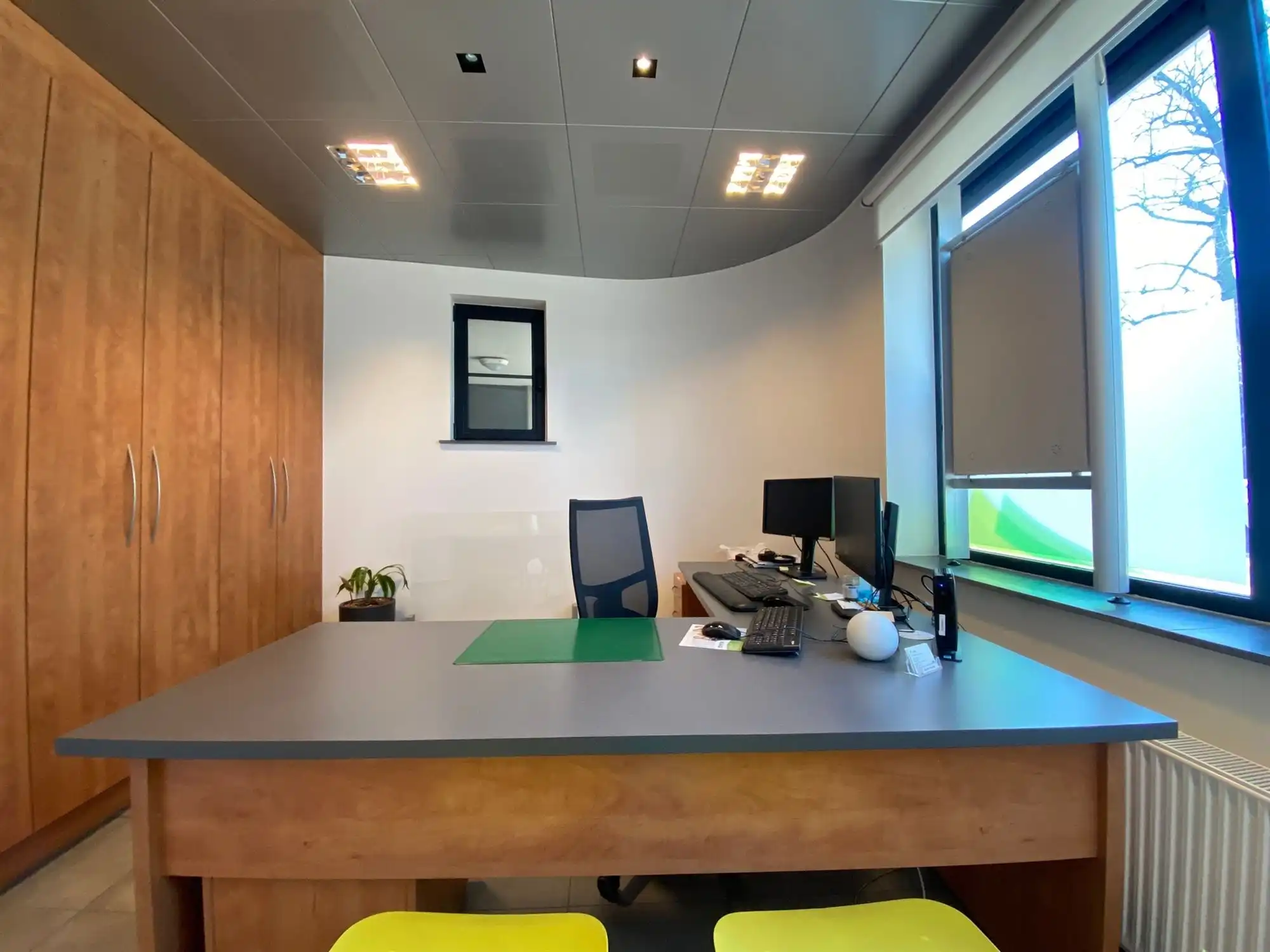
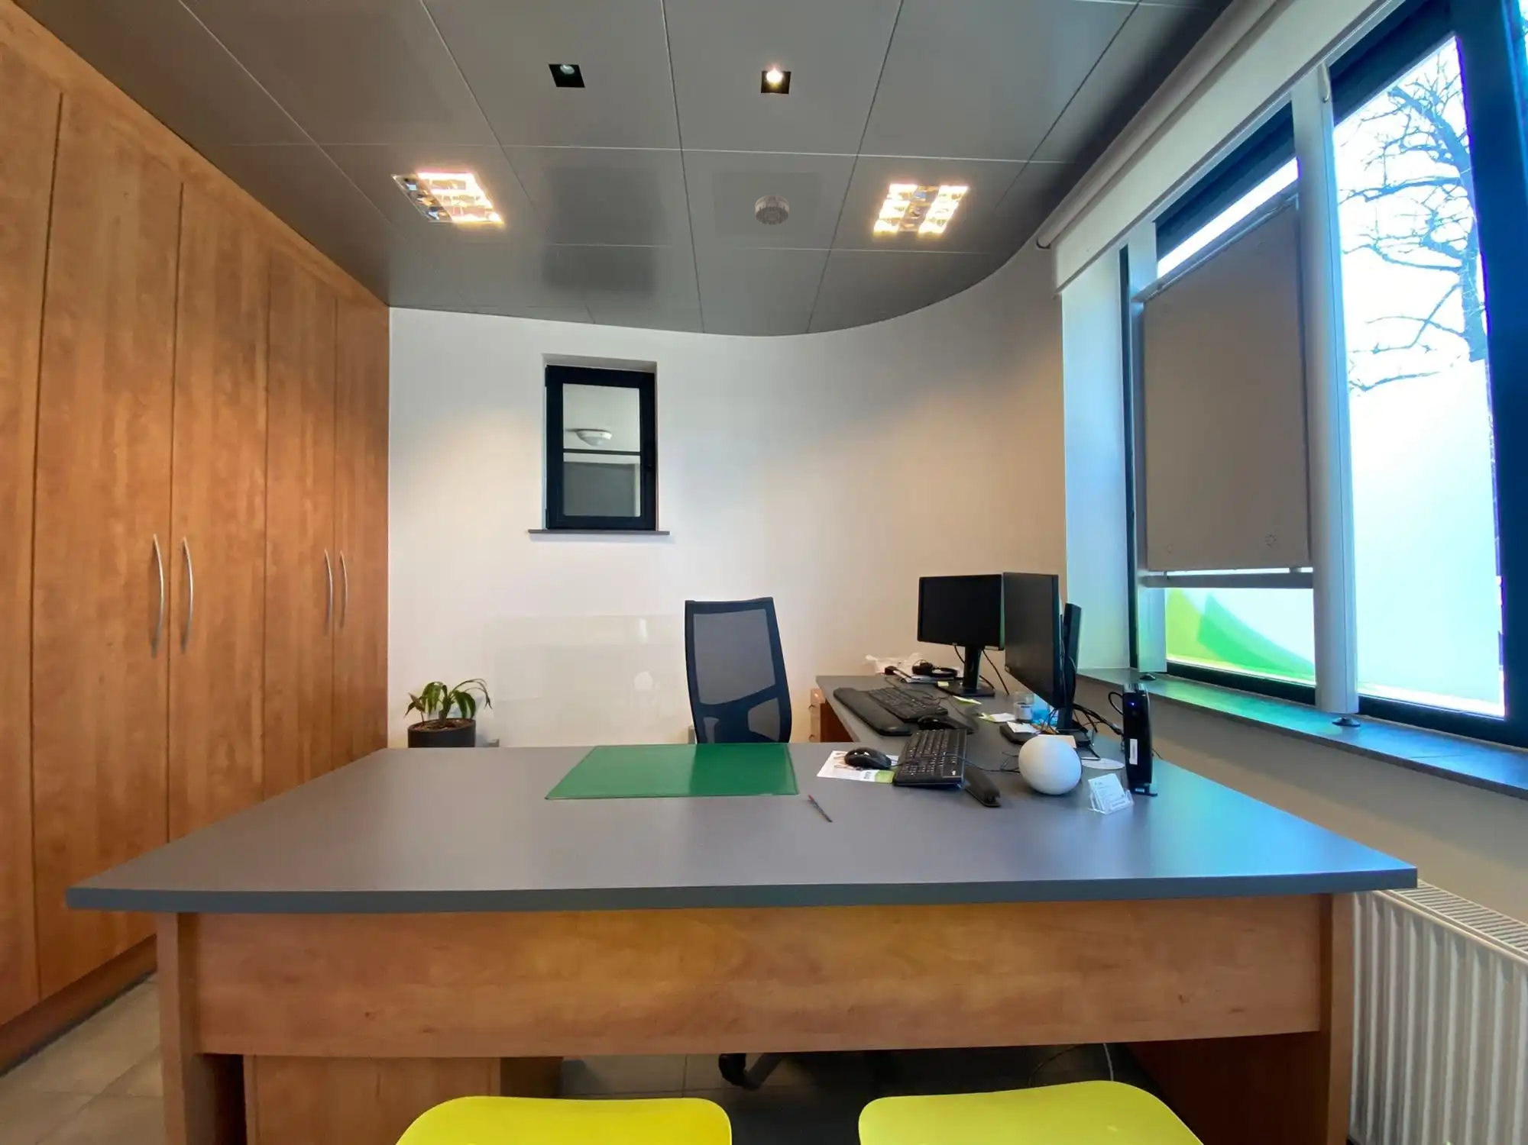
+ stapler [963,765,1001,807]
+ pen [807,794,833,823]
+ smoke detector [754,194,790,226]
